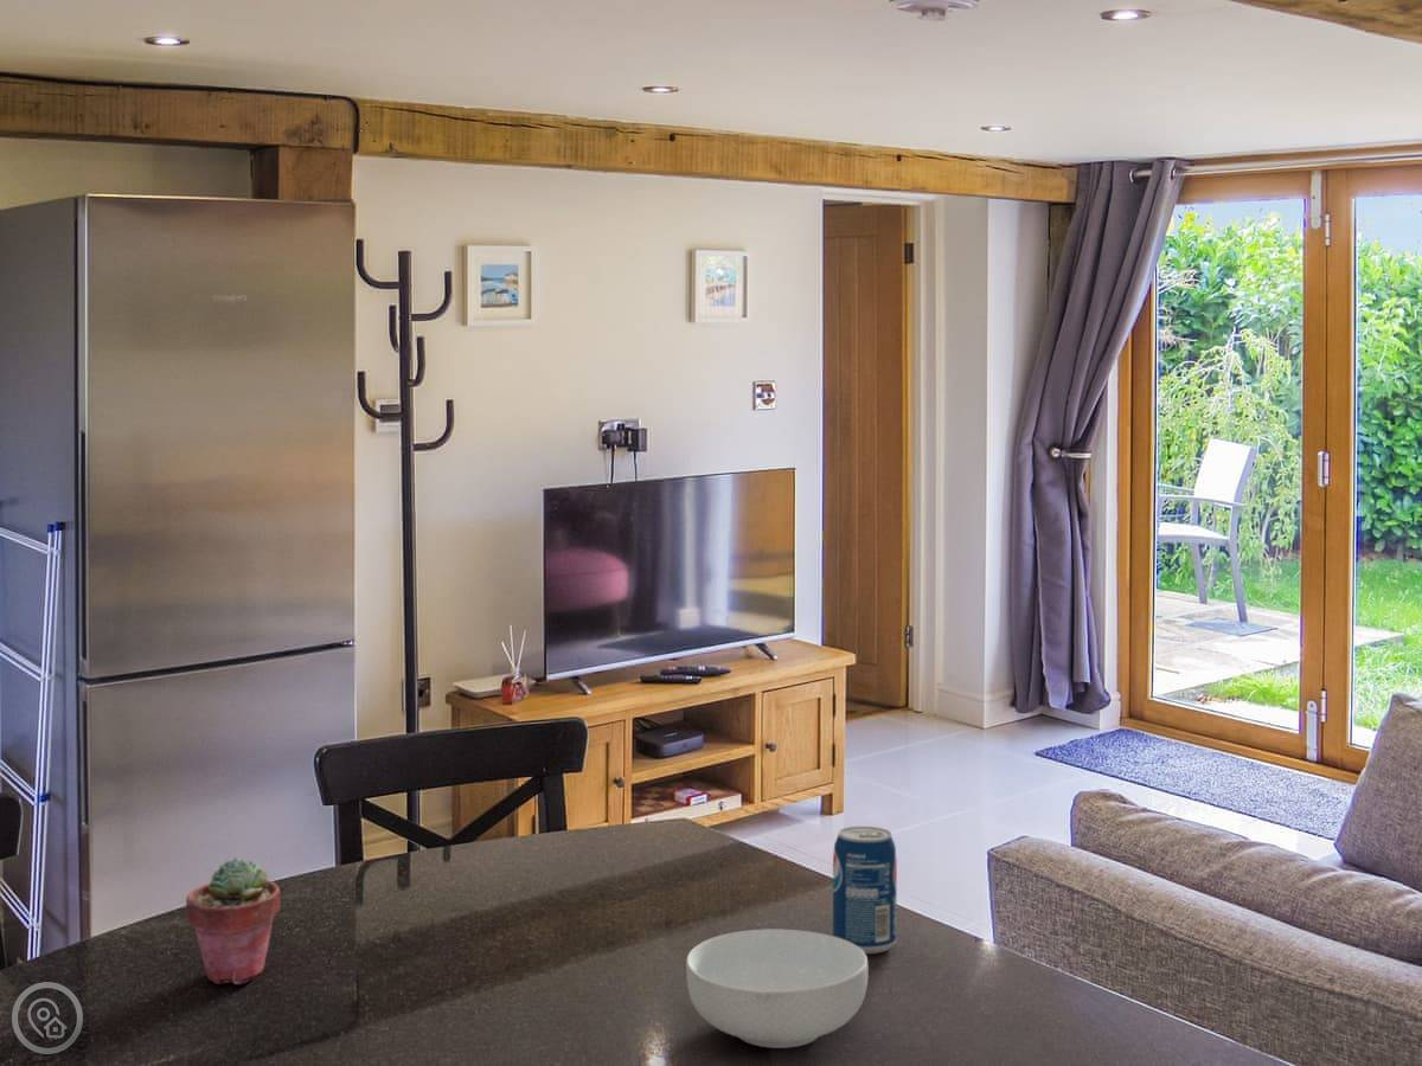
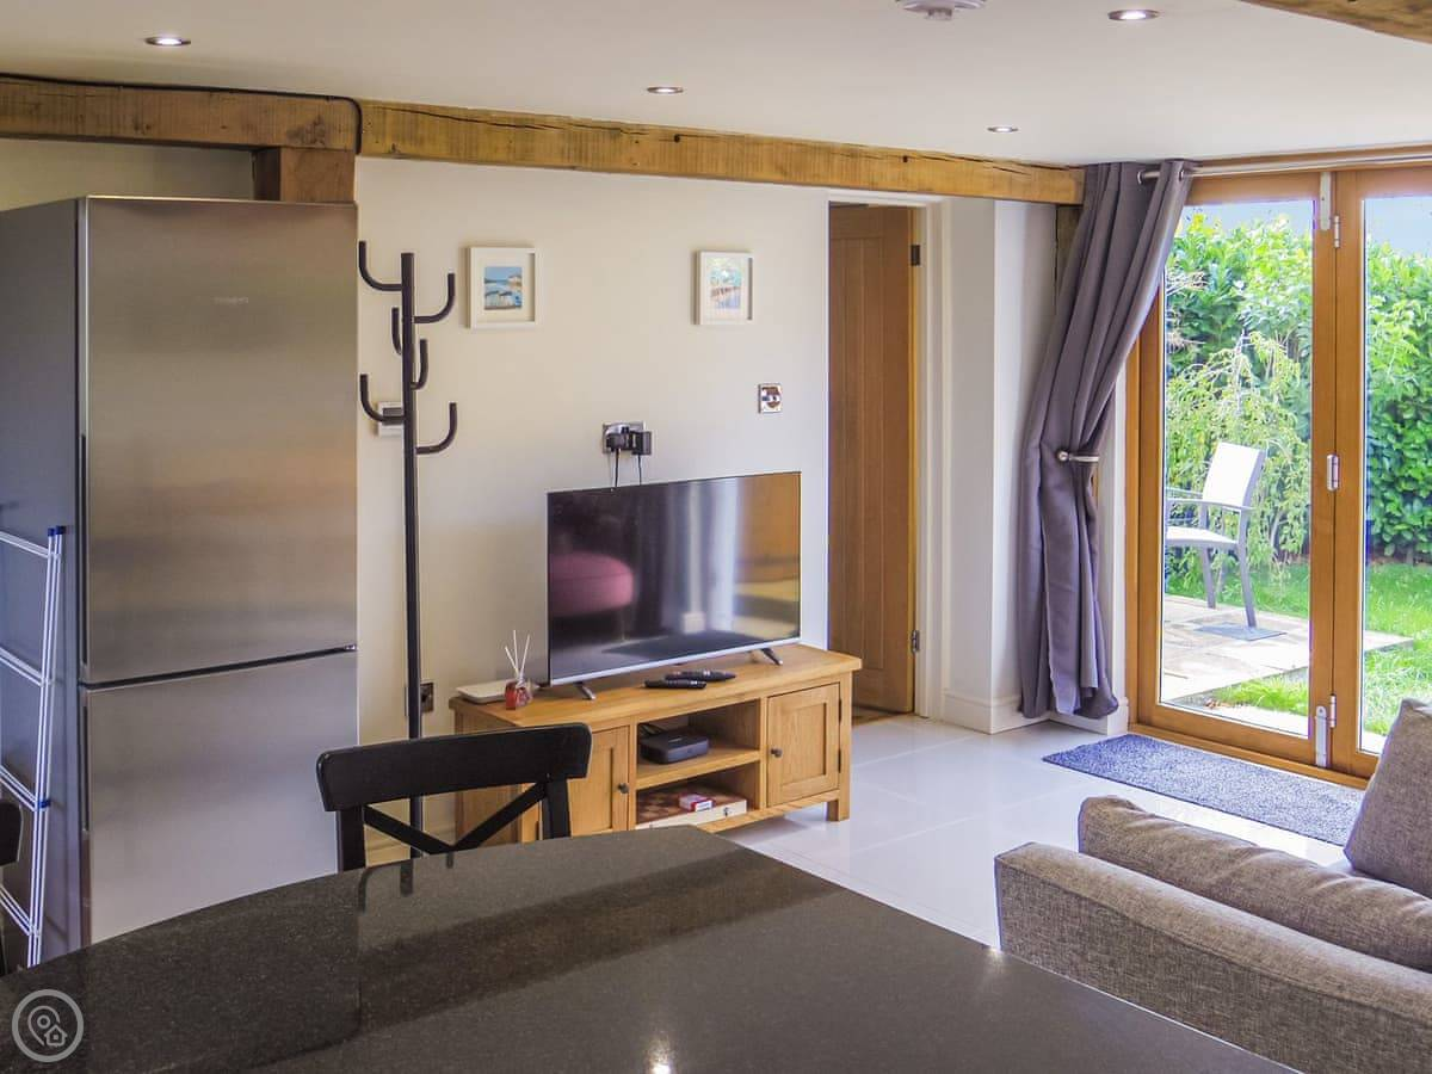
- cereal bowl [685,929,870,1049]
- beverage can [832,826,898,955]
- potted succulent [185,856,281,985]
